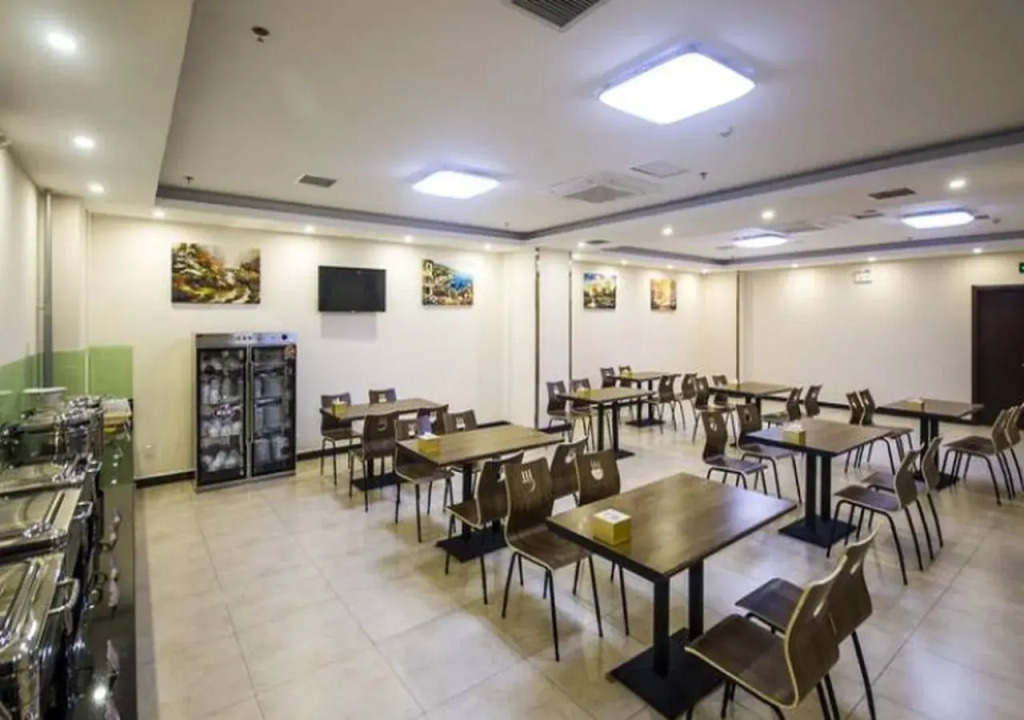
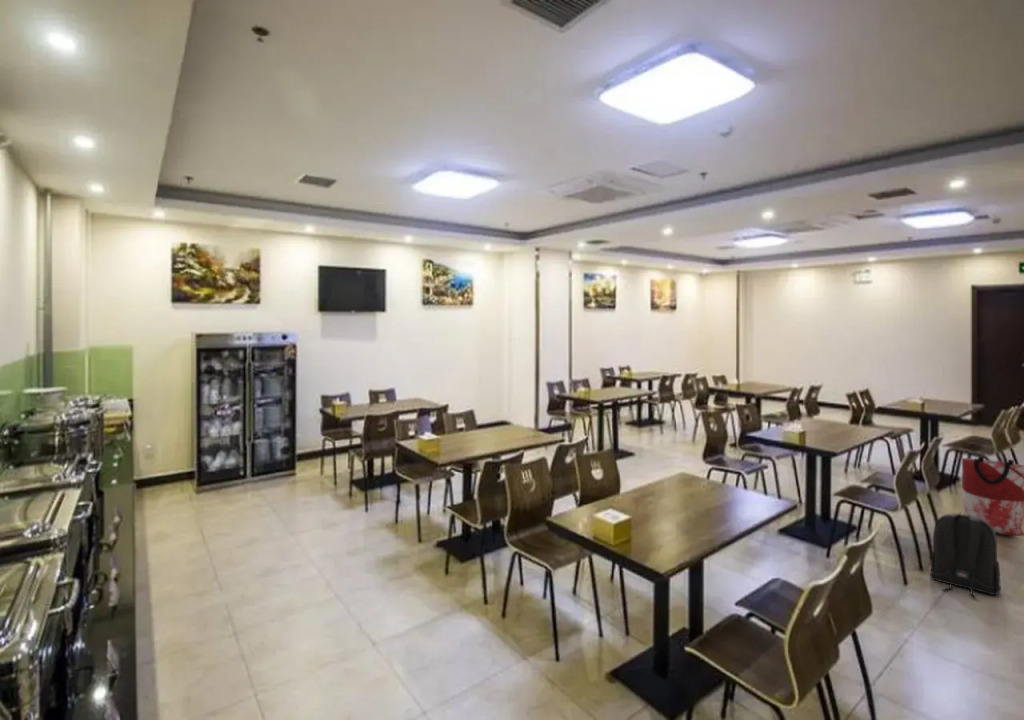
+ backpack [929,511,1002,600]
+ bag [961,455,1024,537]
